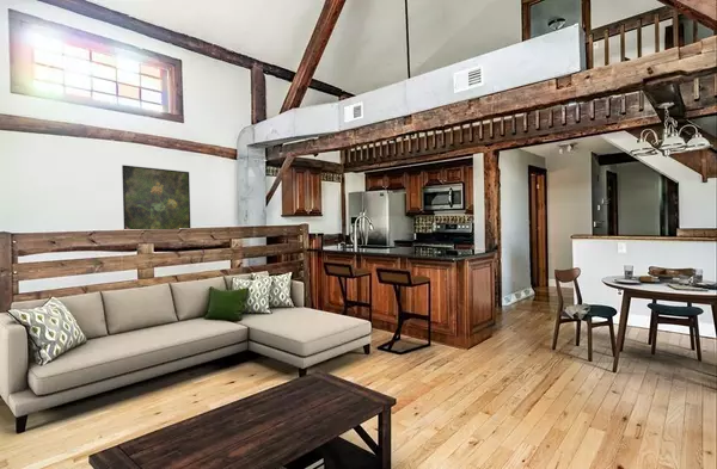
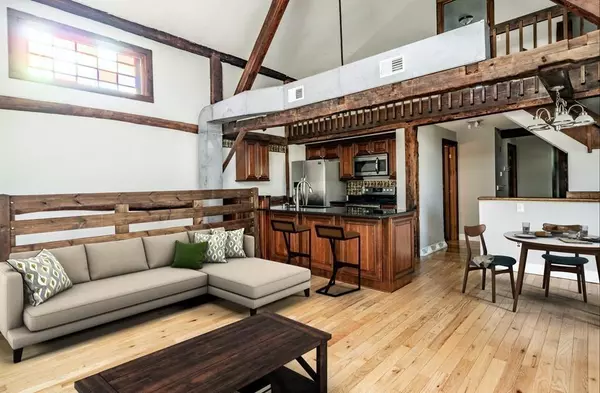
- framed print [121,163,191,230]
